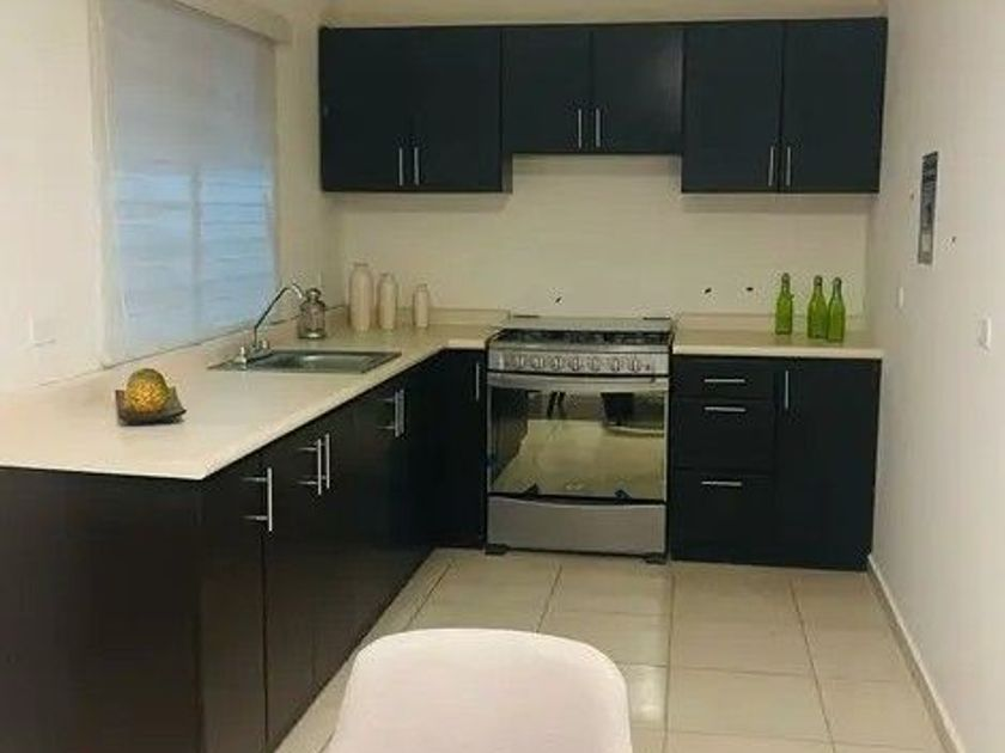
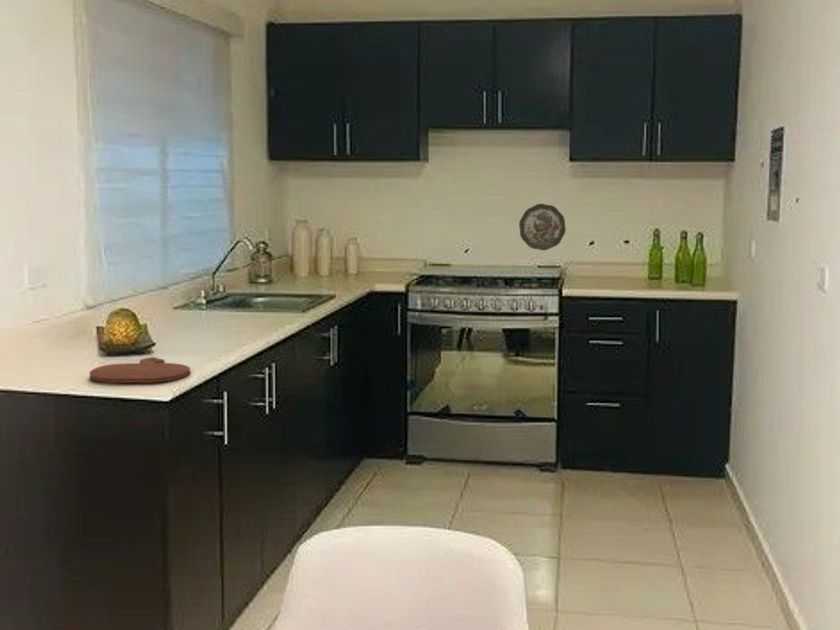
+ decorative plate [518,203,567,251]
+ cutting board [89,356,191,384]
